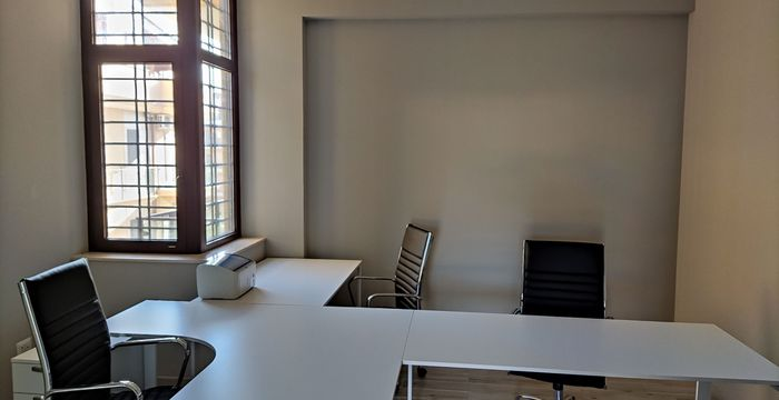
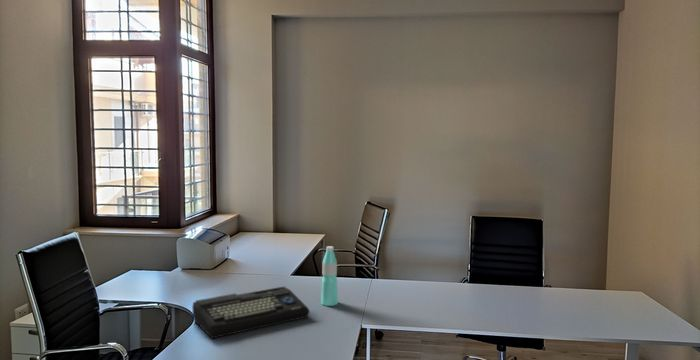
+ home computer [191,286,311,340]
+ water bottle [320,245,339,307]
